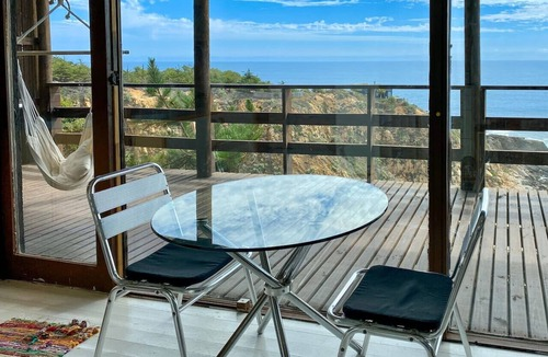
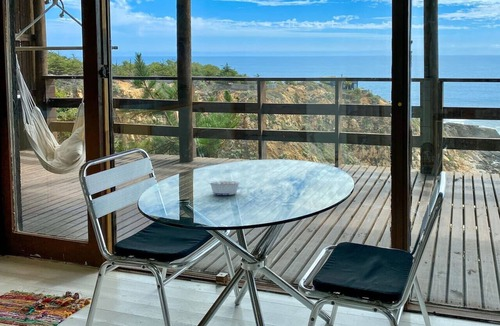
+ legume [207,177,242,196]
